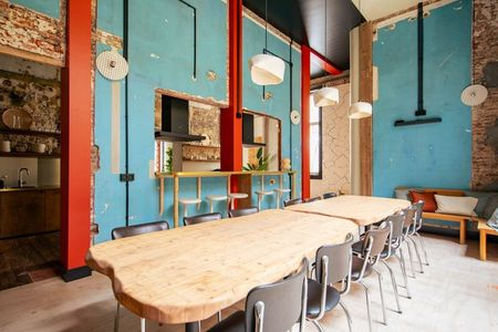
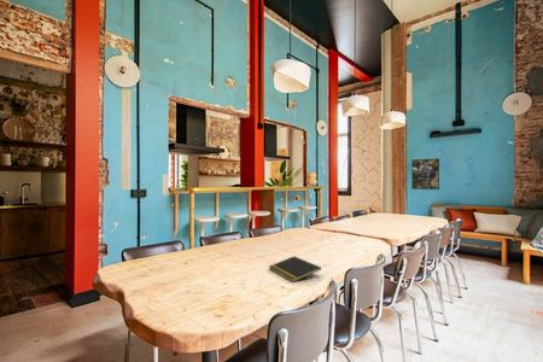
+ notepad [268,255,322,284]
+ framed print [410,157,440,191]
